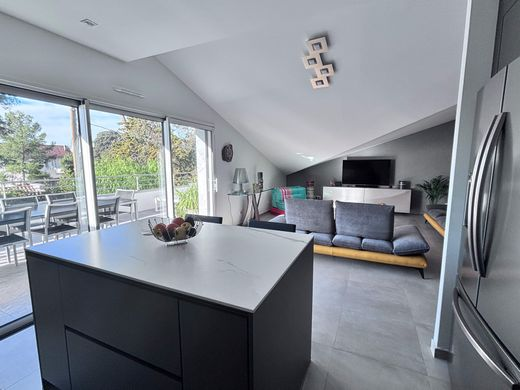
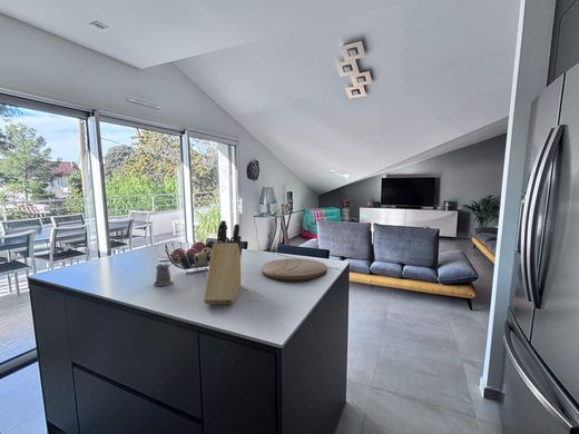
+ cutting board [261,257,328,283]
+ knife block [203,219,243,305]
+ pepper shaker [154,262,176,287]
